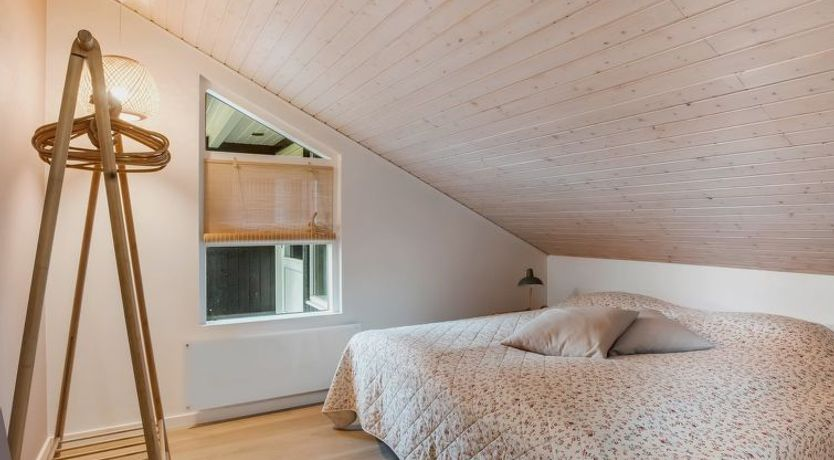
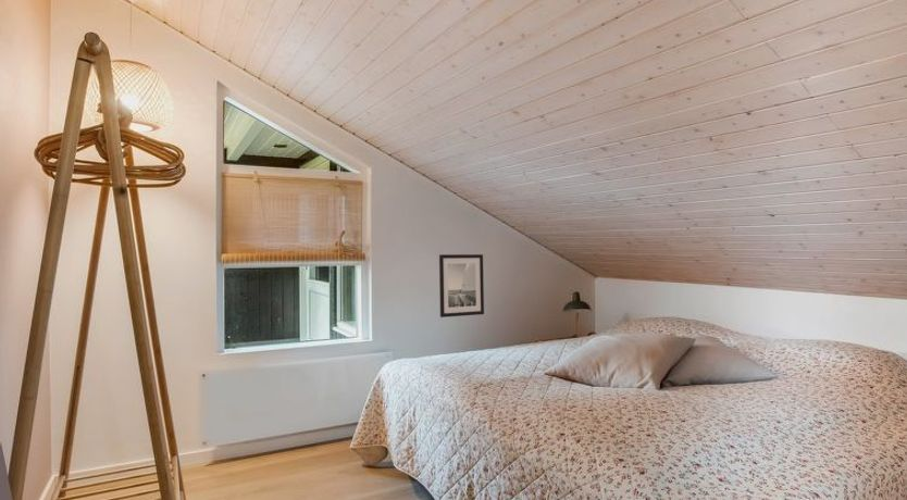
+ wall art [438,253,485,318]
